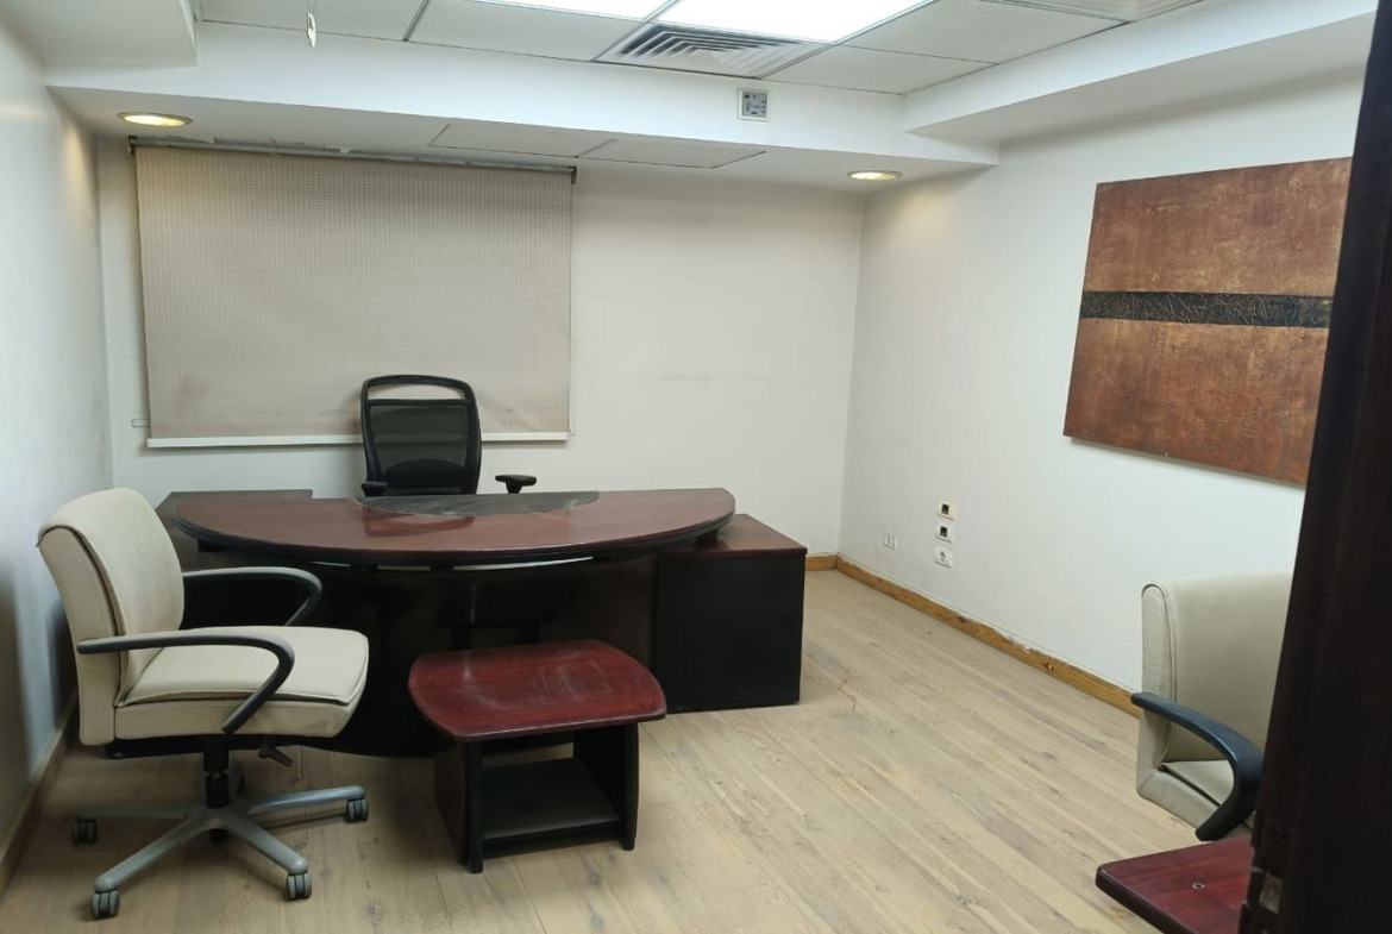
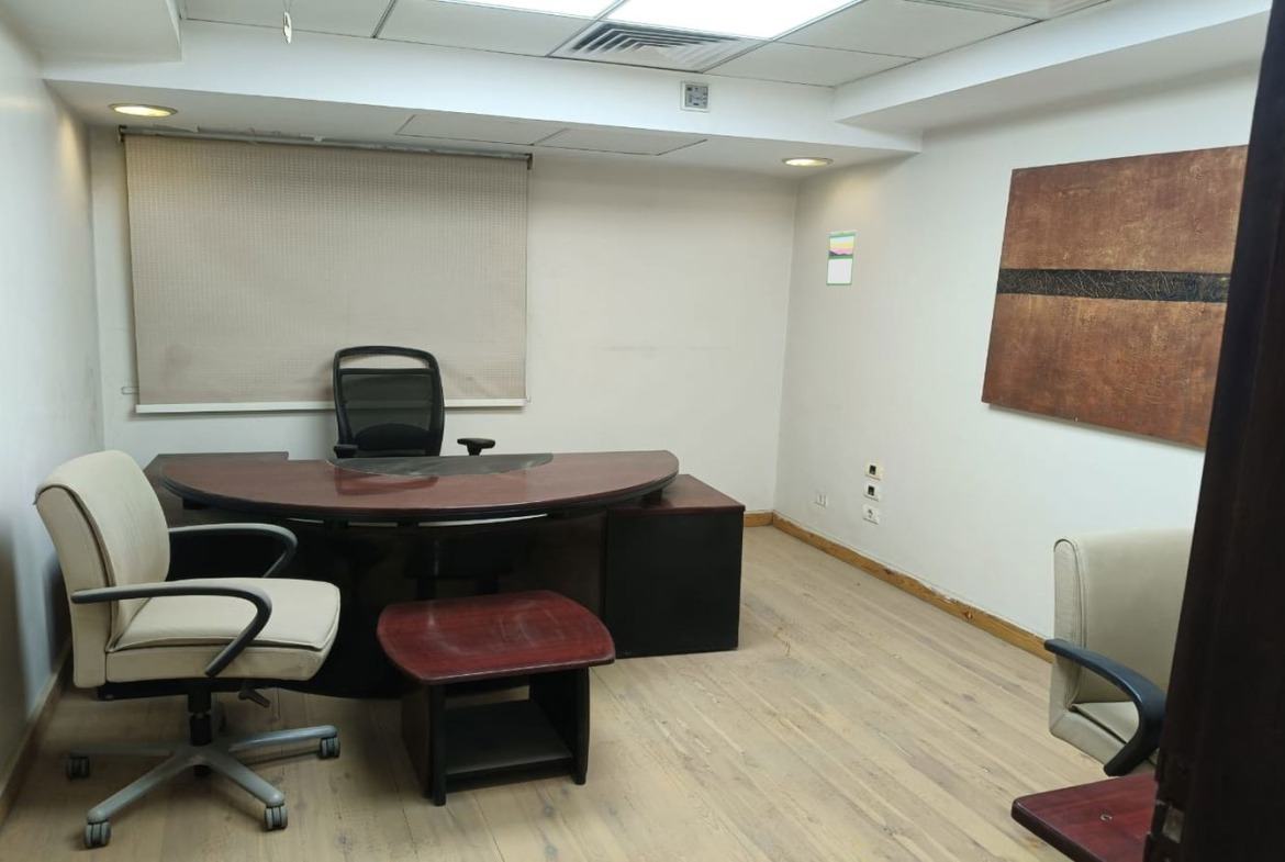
+ calendar [825,230,858,287]
